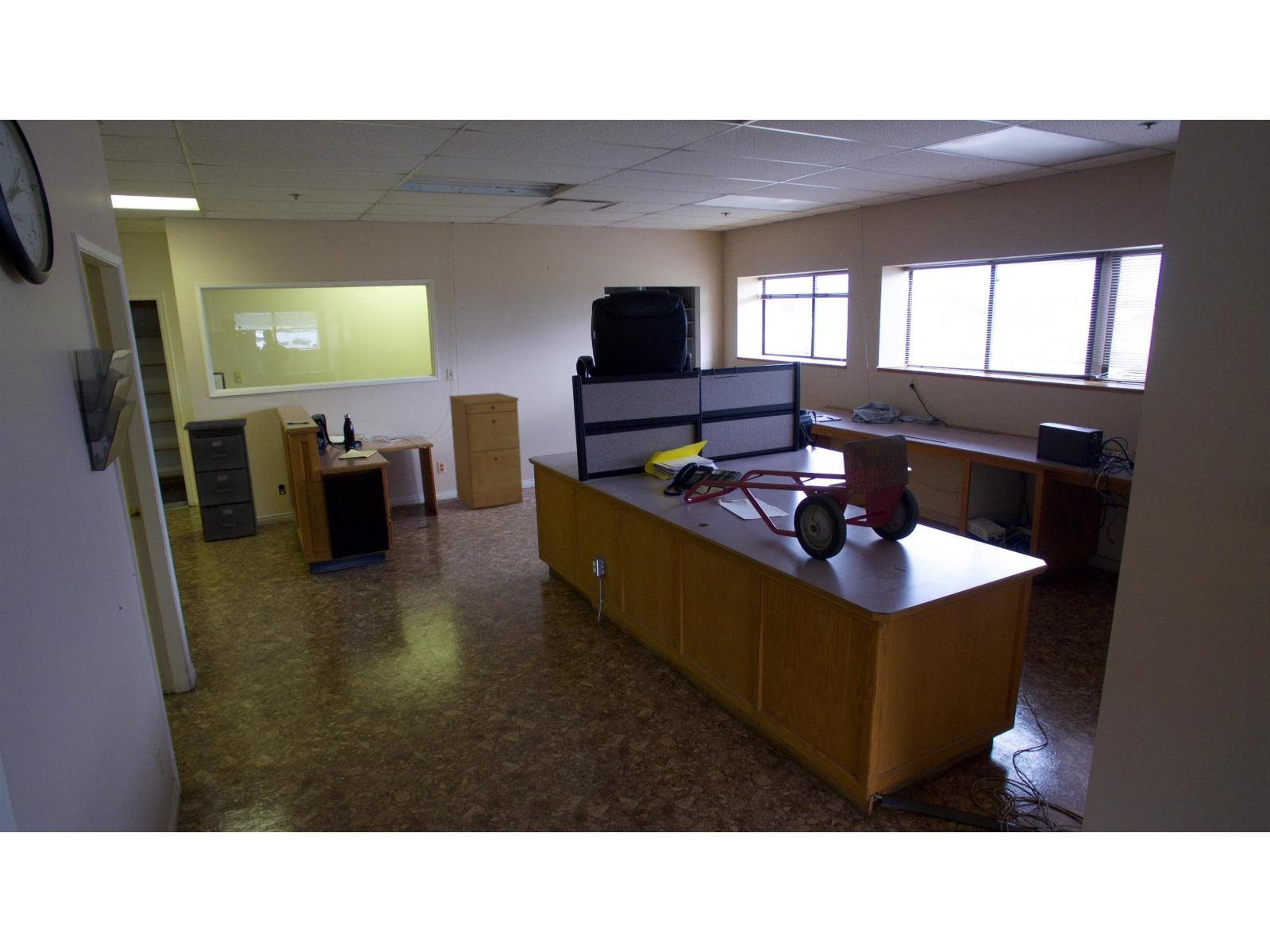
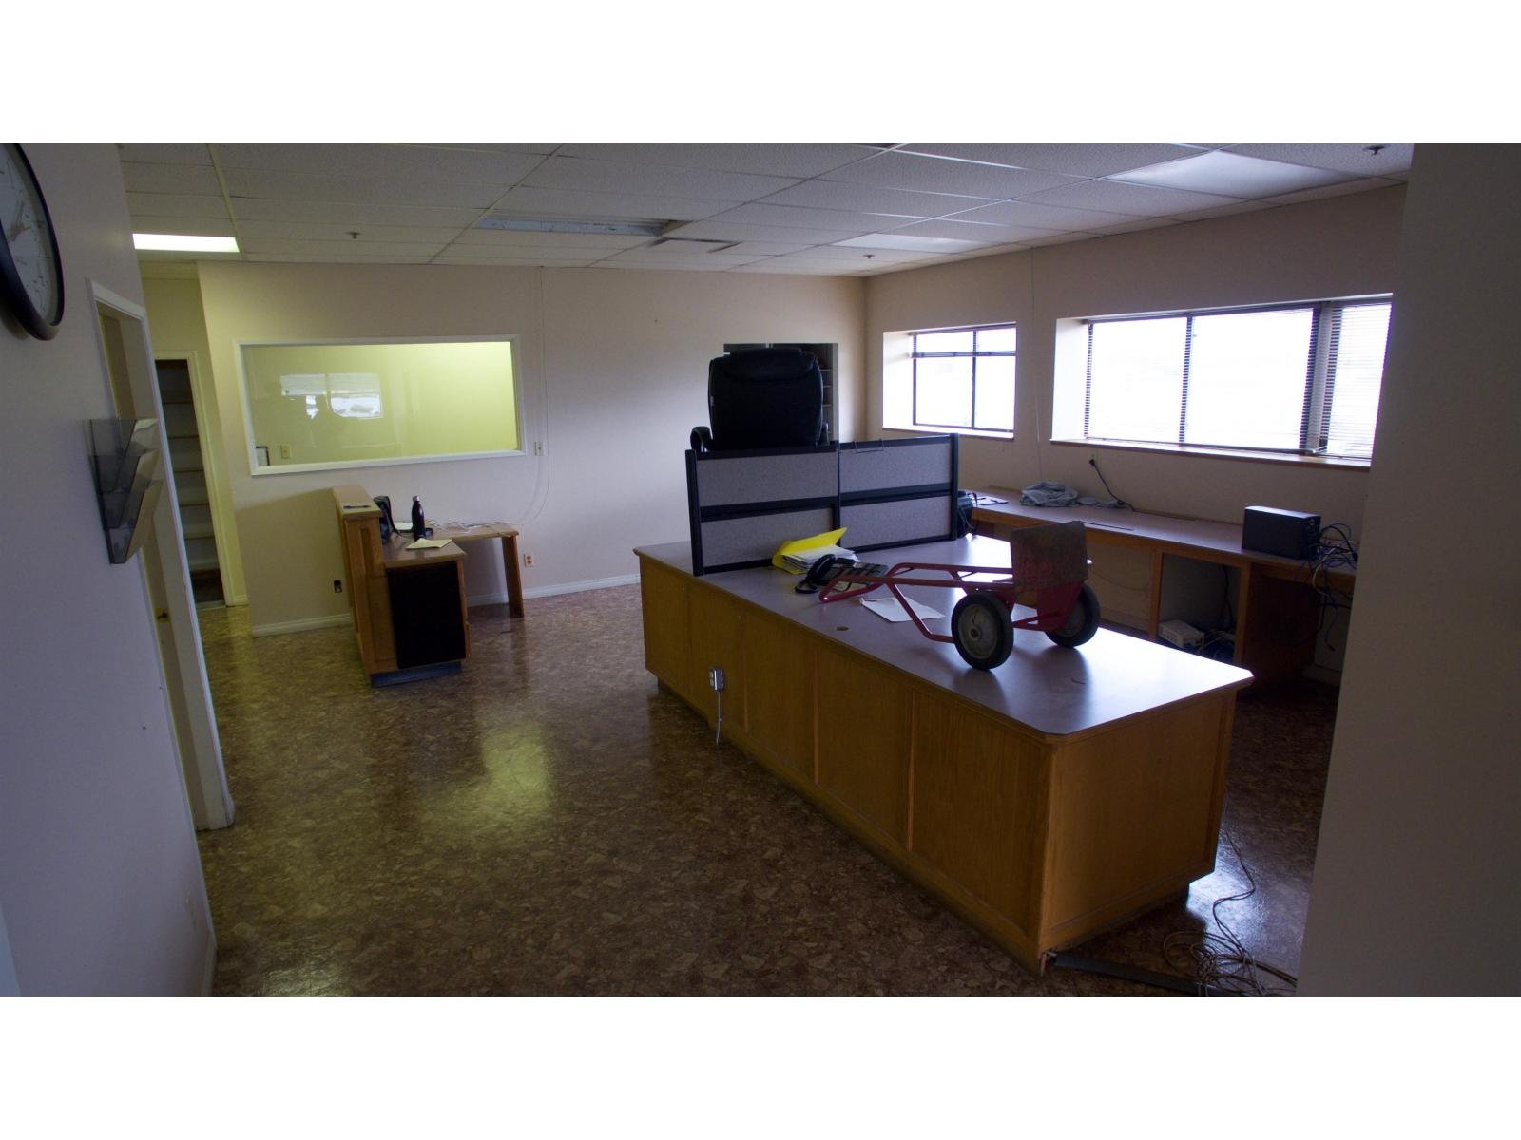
- filing cabinet [448,392,524,510]
- filing cabinet [183,417,259,543]
